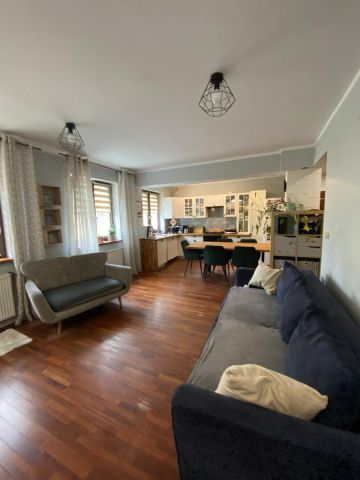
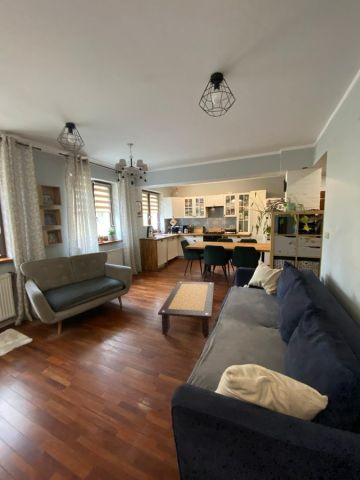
+ chandelier [114,142,149,186]
+ coffee table [157,280,215,339]
